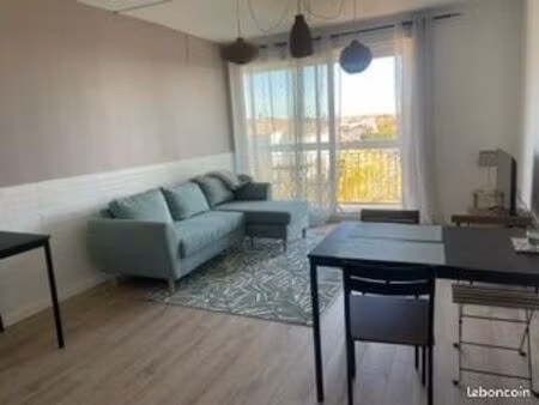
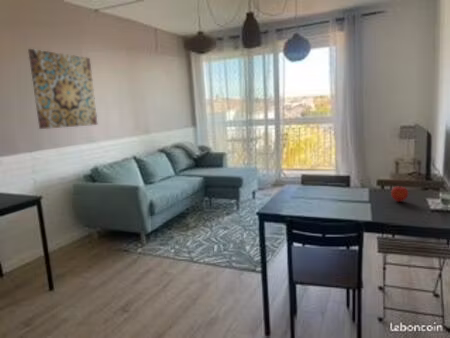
+ wall art [27,48,99,130]
+ fruit [390,185,409,203]
